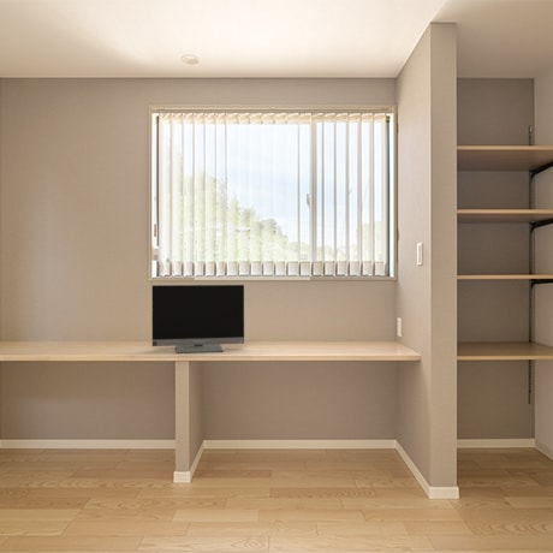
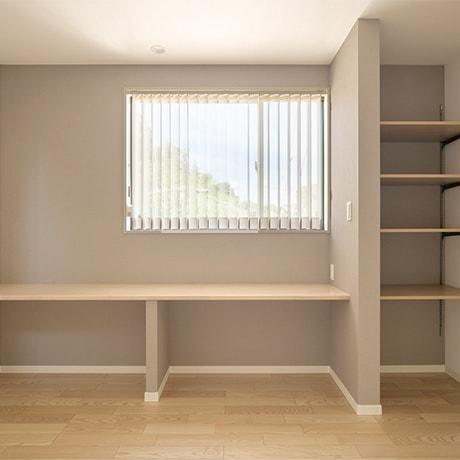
- monitor [151,284,245,355]
